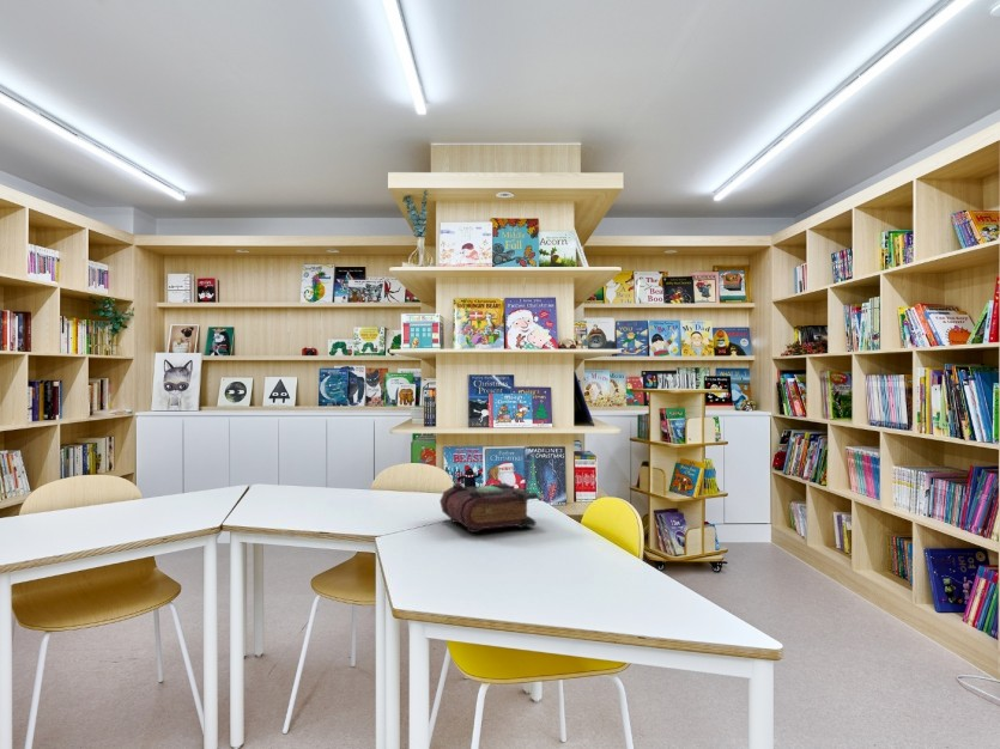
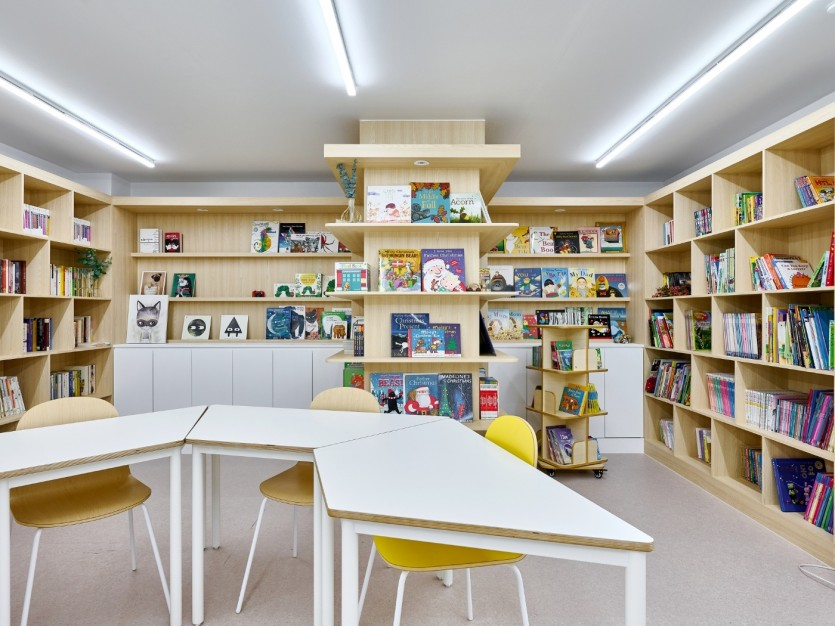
- book [438,482,538,534]
